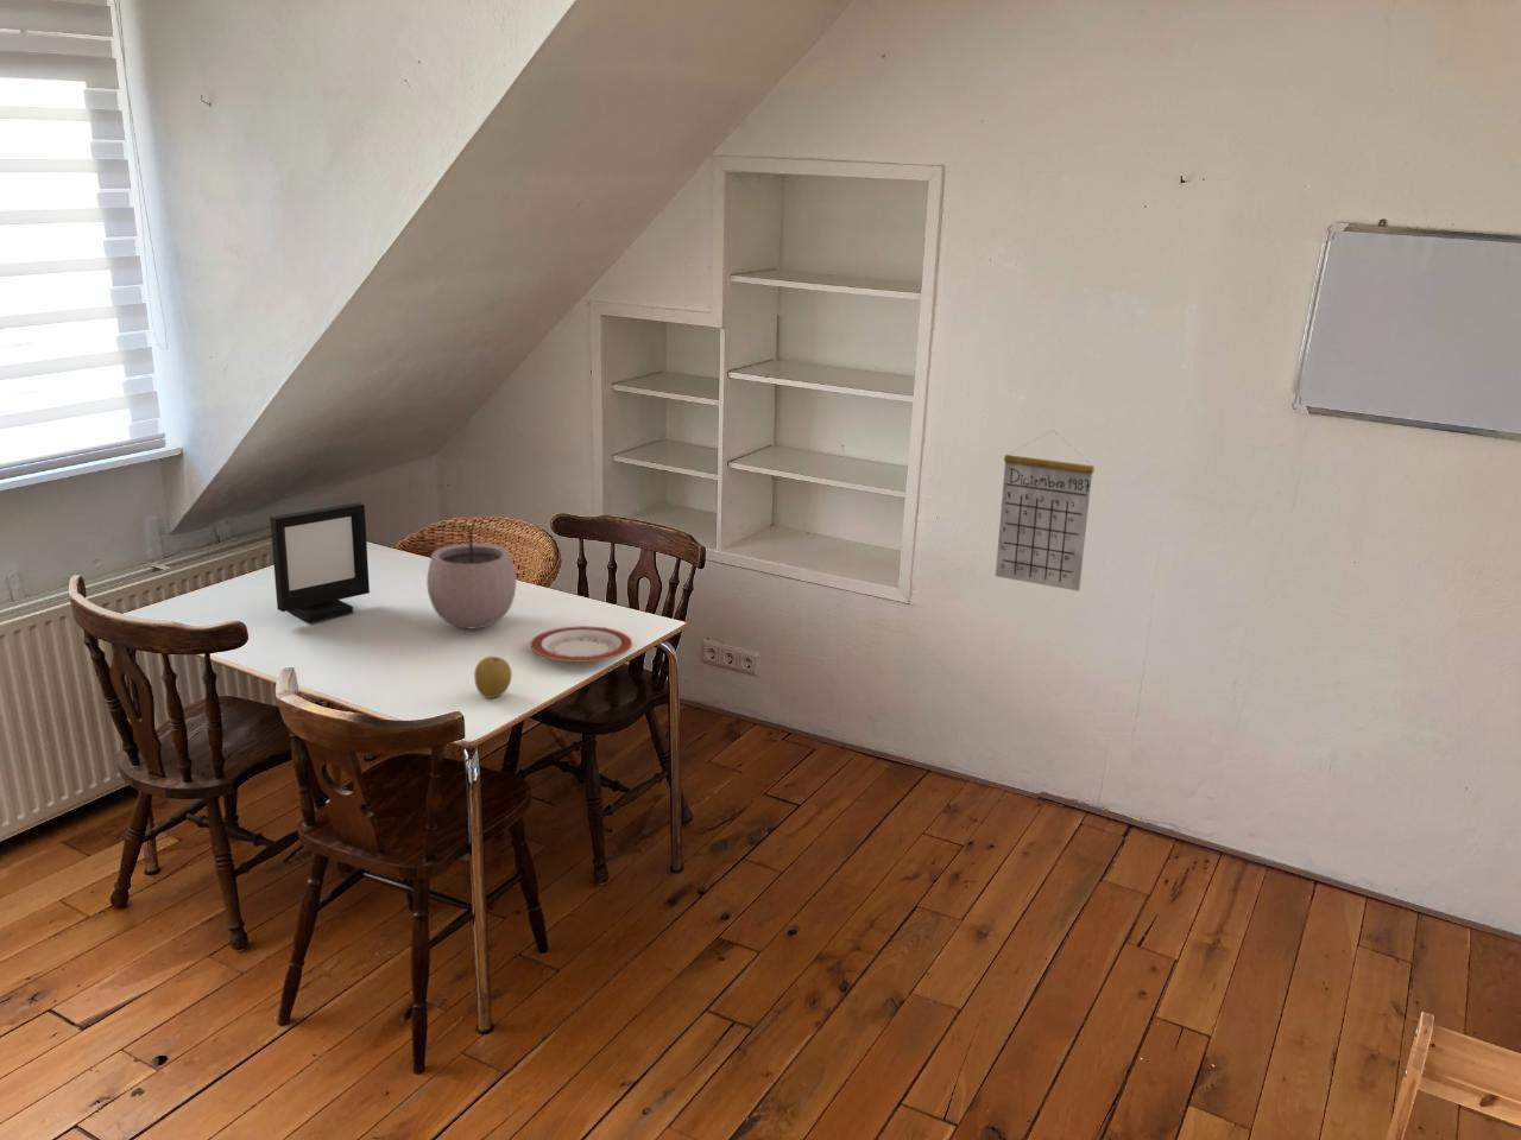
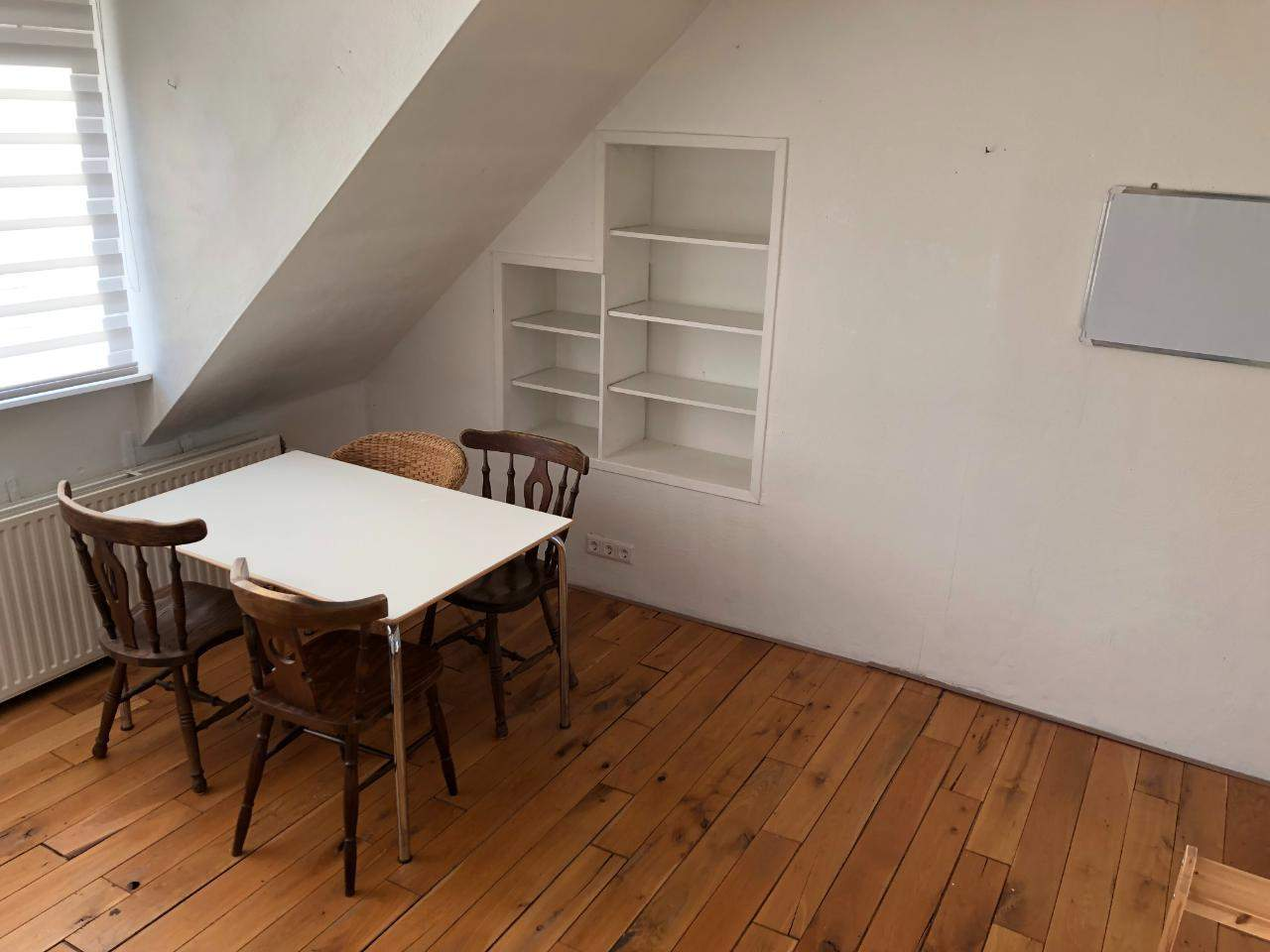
- plant pot [425,519,517,630]
- plate [529,625,634,663]
- fruit [473,655,514,699]
- calendar [994,429,1096,593]
- picture frame [268,501,371,624]
